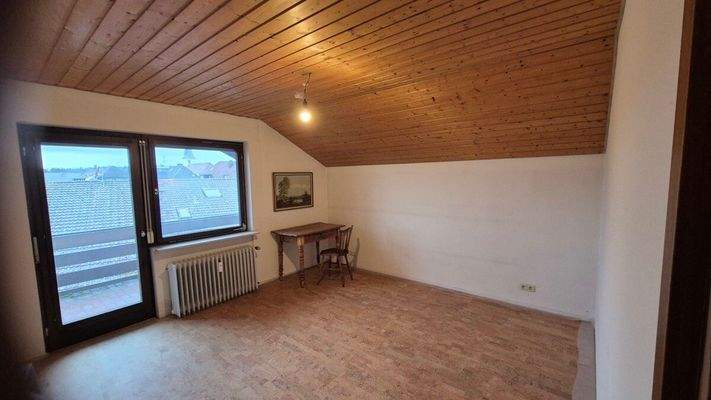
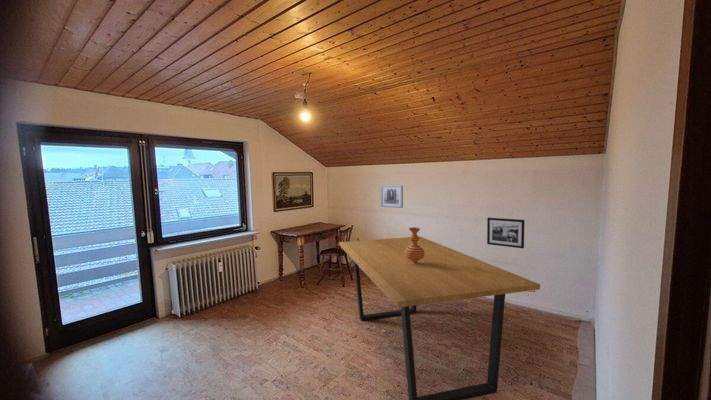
+ picture frame [486,217,525,249]
+ dining table [338,235,541,400]
+ wall art [380,185,404,209]
+ vase [405,226,425,264]
